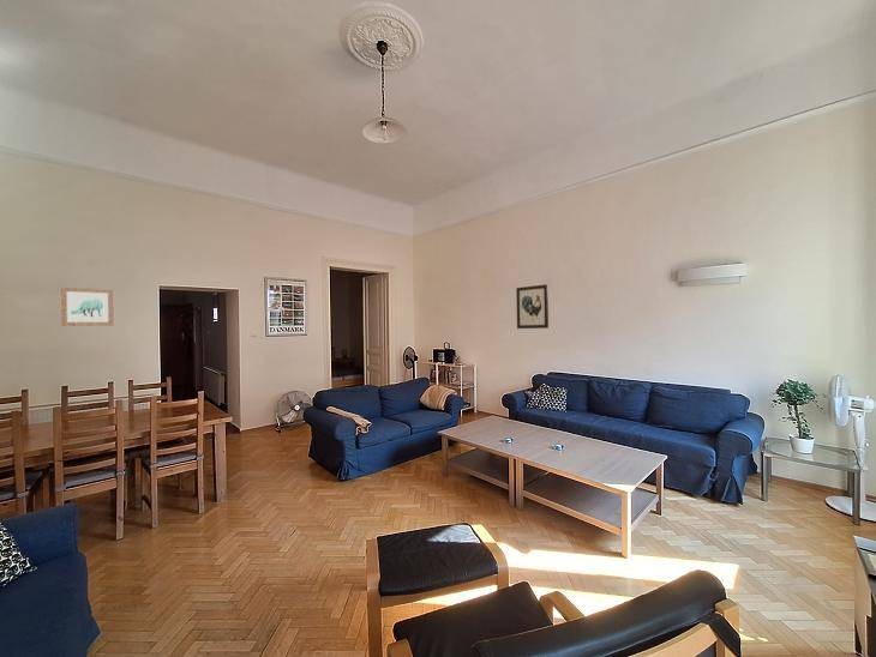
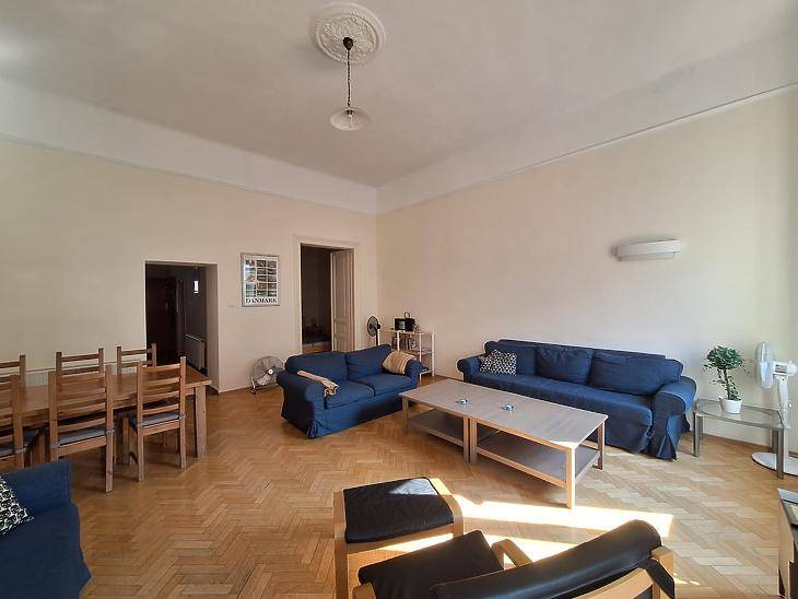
- wall art [60,287,114,327]
- wall art [515,283,550,330]
